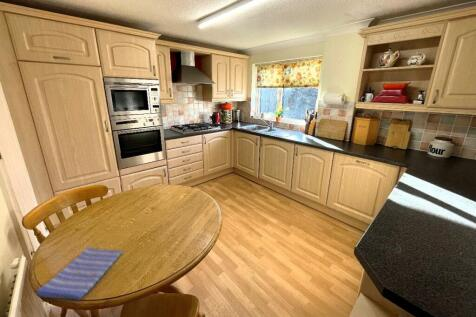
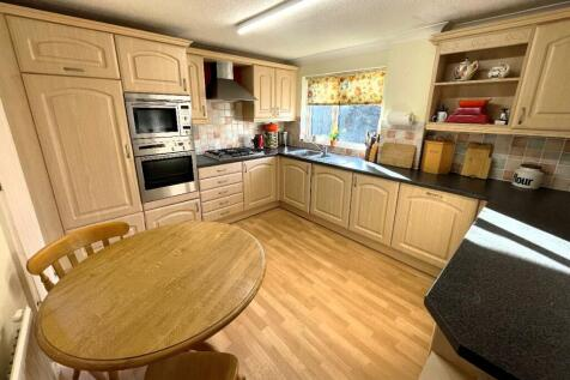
- dish towel [34,246,124,302]
